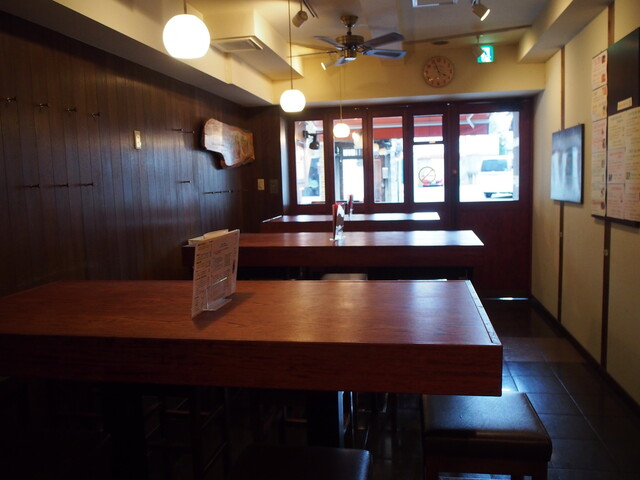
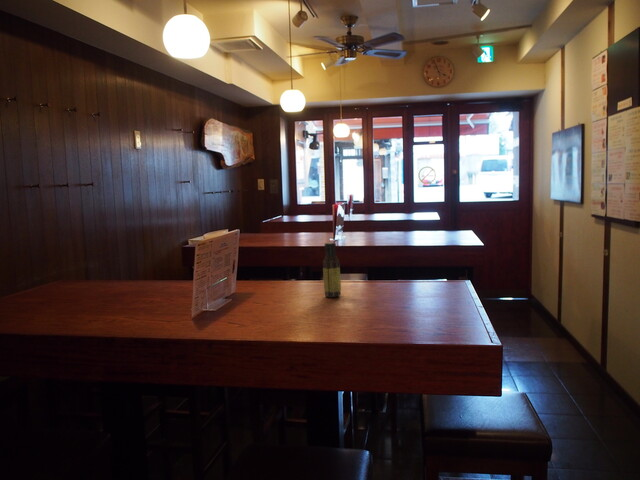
+ sauce bottle [322,242,342,298]
